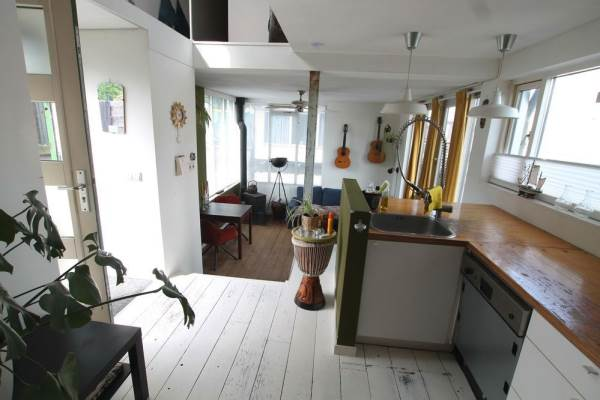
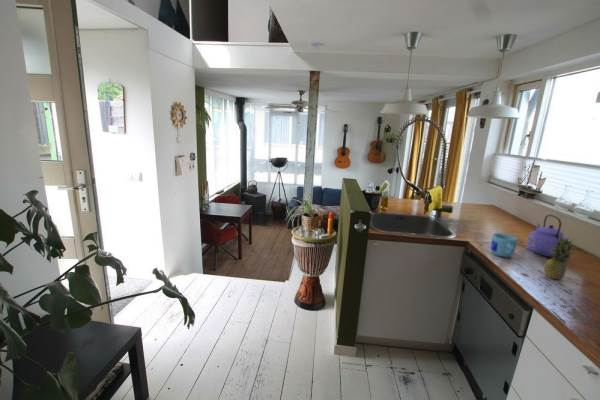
+ fruit [543,234,578,281]
+ kettle [526,214,568,258]
+ mug [490,232,518,258]
